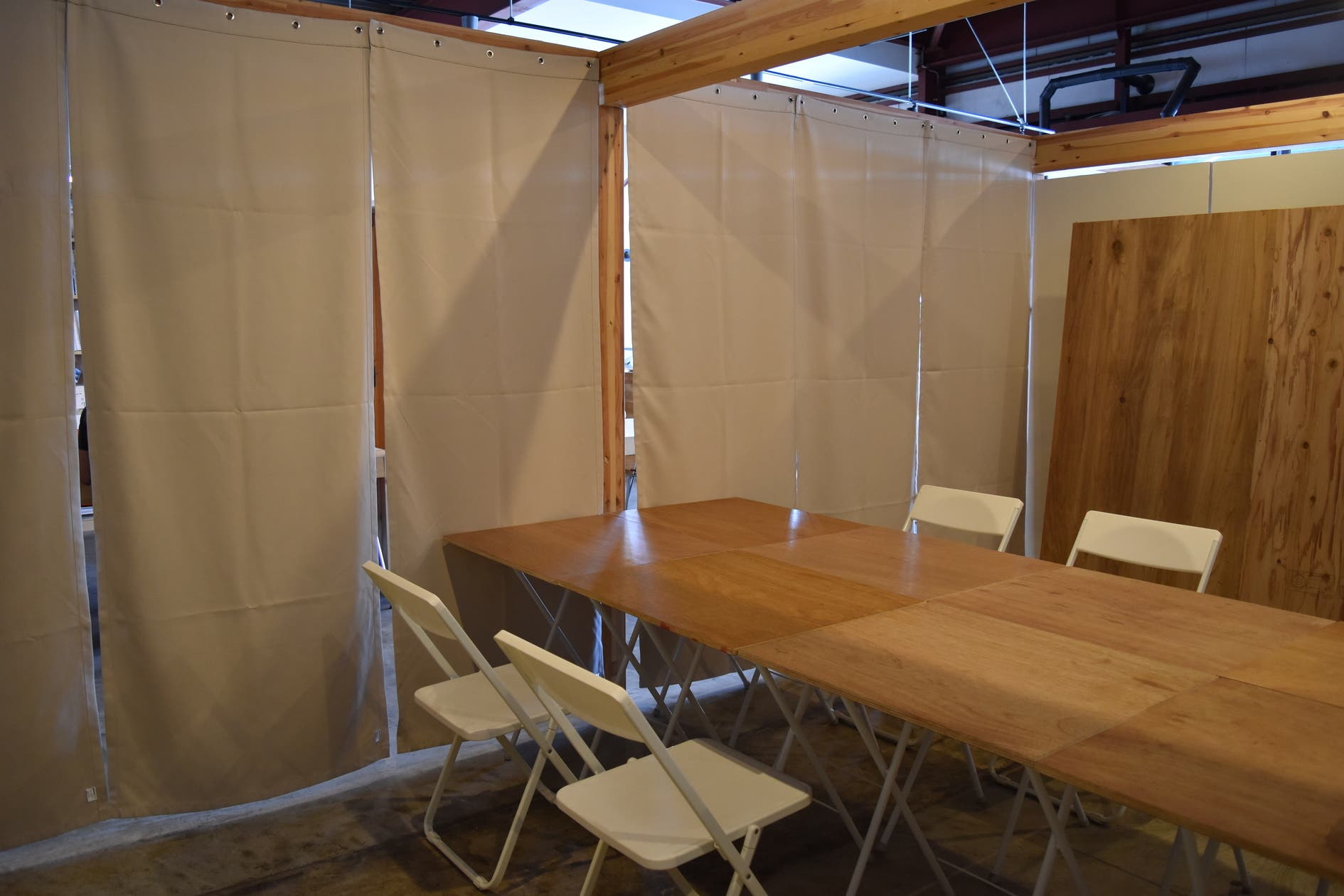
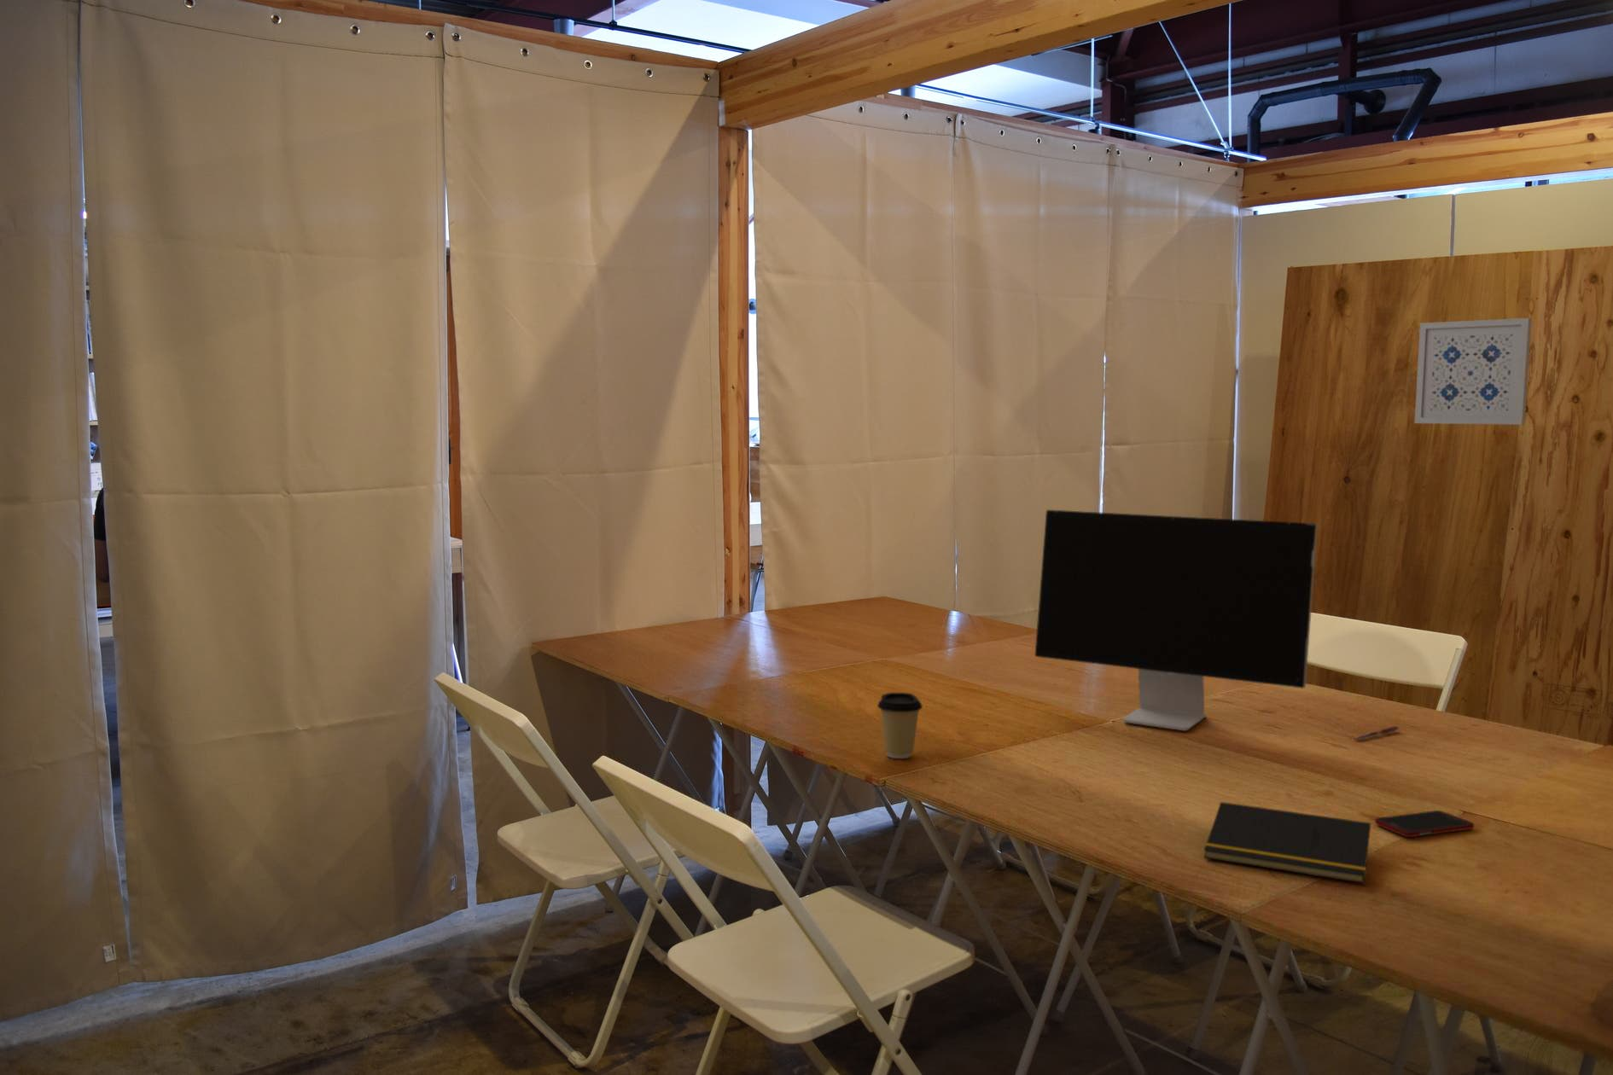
+ wall art [1414,318,1533,426]
+ coffee cup [876,692,923,759]
+ notepad [1204,801,1372,884]
+ computer monitor [1035,510,1319,732]
+ cell phone [1374,810,1476,837]
+ pen [1354,725,1399,741]
